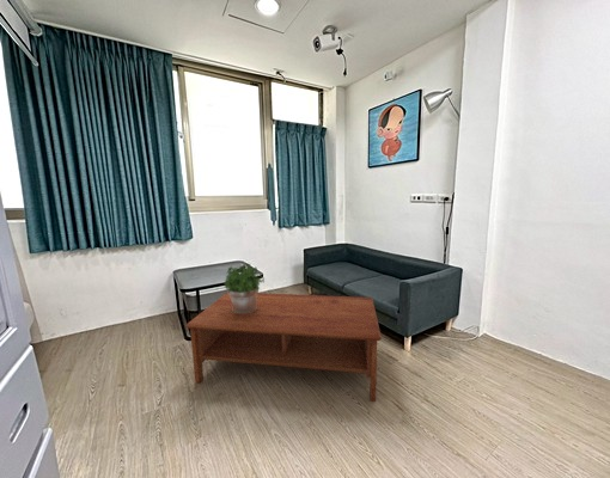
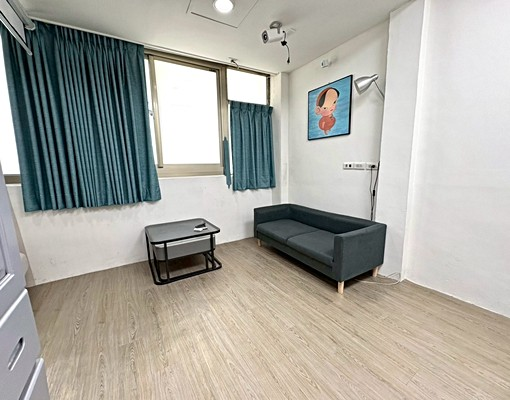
- coffee table [184,290,383,403]
- potted plant [222,262,266,313]
